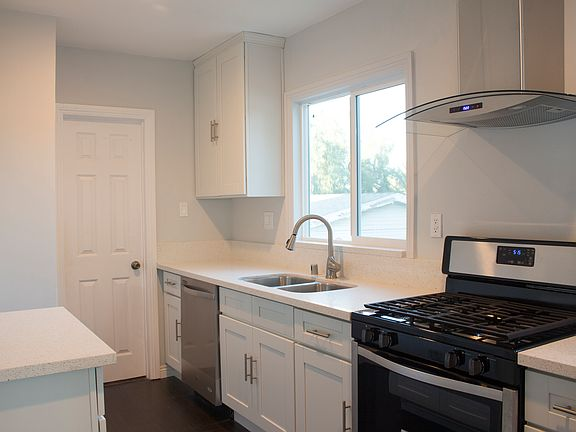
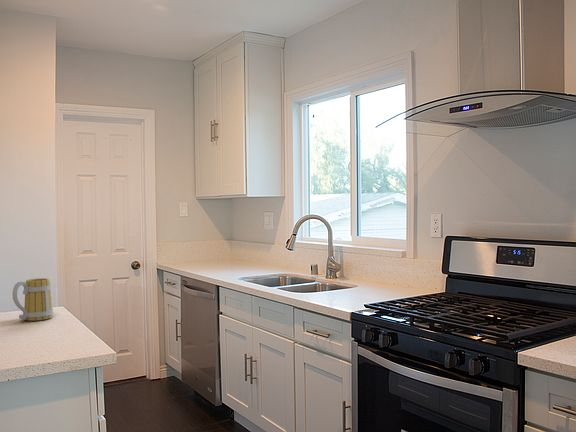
+ mug [12,277,54,322]
